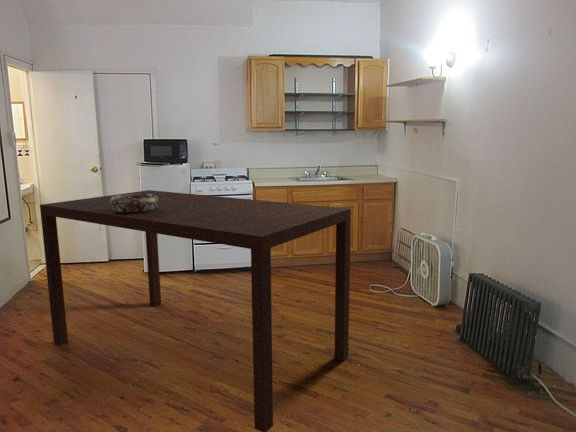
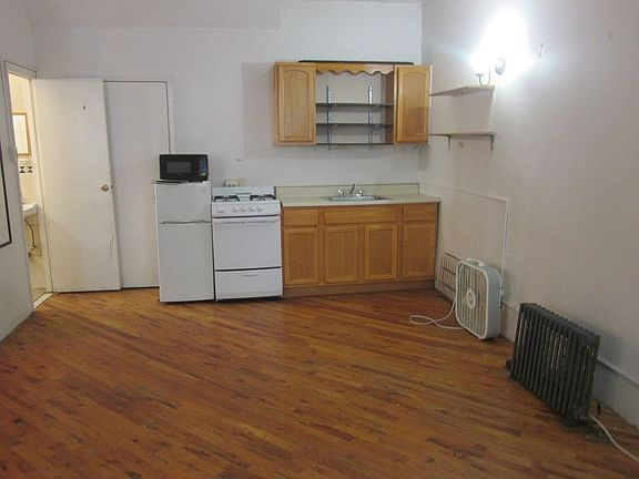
- decorative bowl [109,192,159,213]
- dining table [39,189,352,432]
